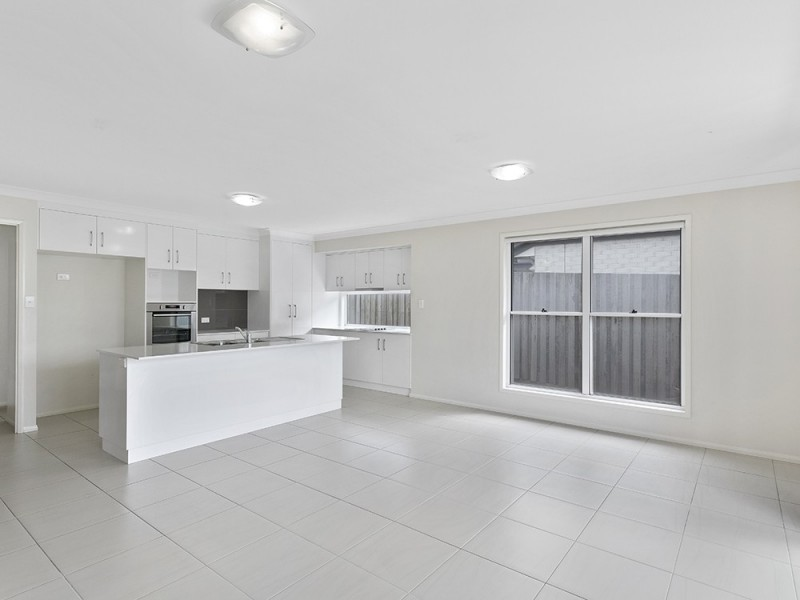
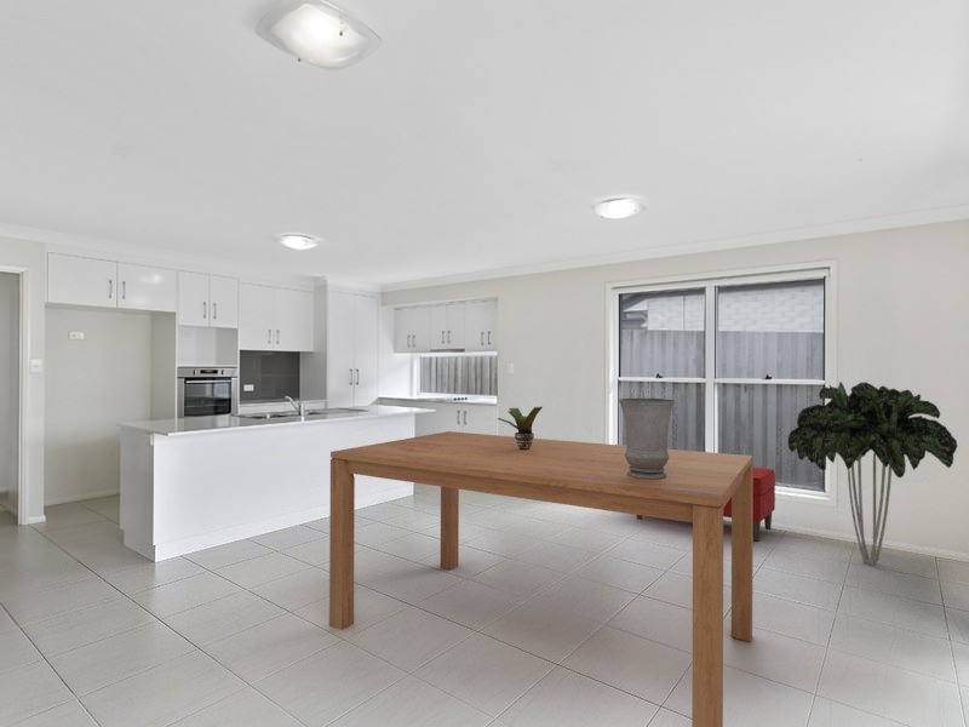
+ bench [636,466,776,543]
+ indoor plant [787,380,958,566]
+ vase [618,397,676,480]
+ dining table [328,430,755,727]
+ potted plant [495,406,544,450]
